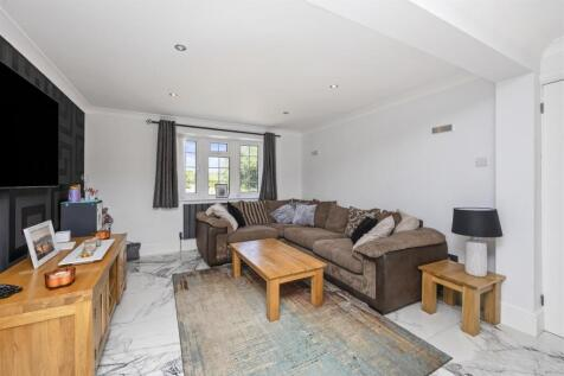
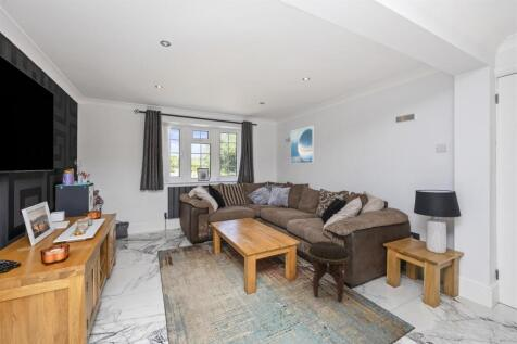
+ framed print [290,125,315,165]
+ footstool [307,240,351,302]
